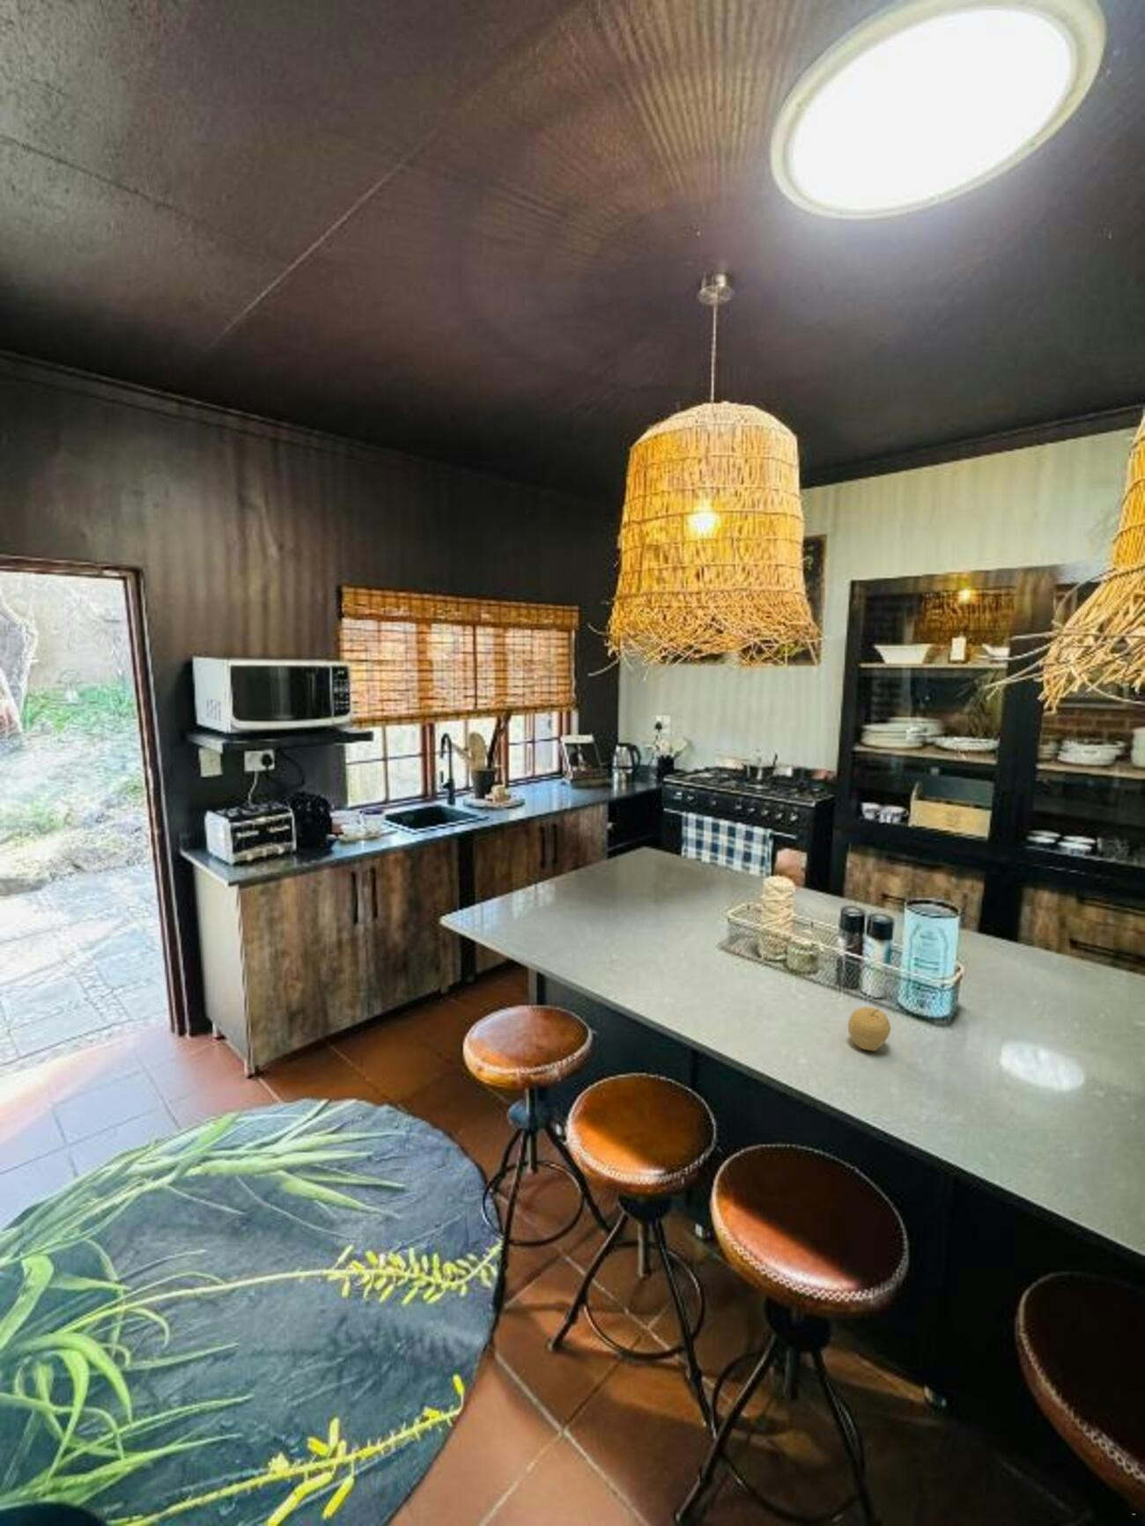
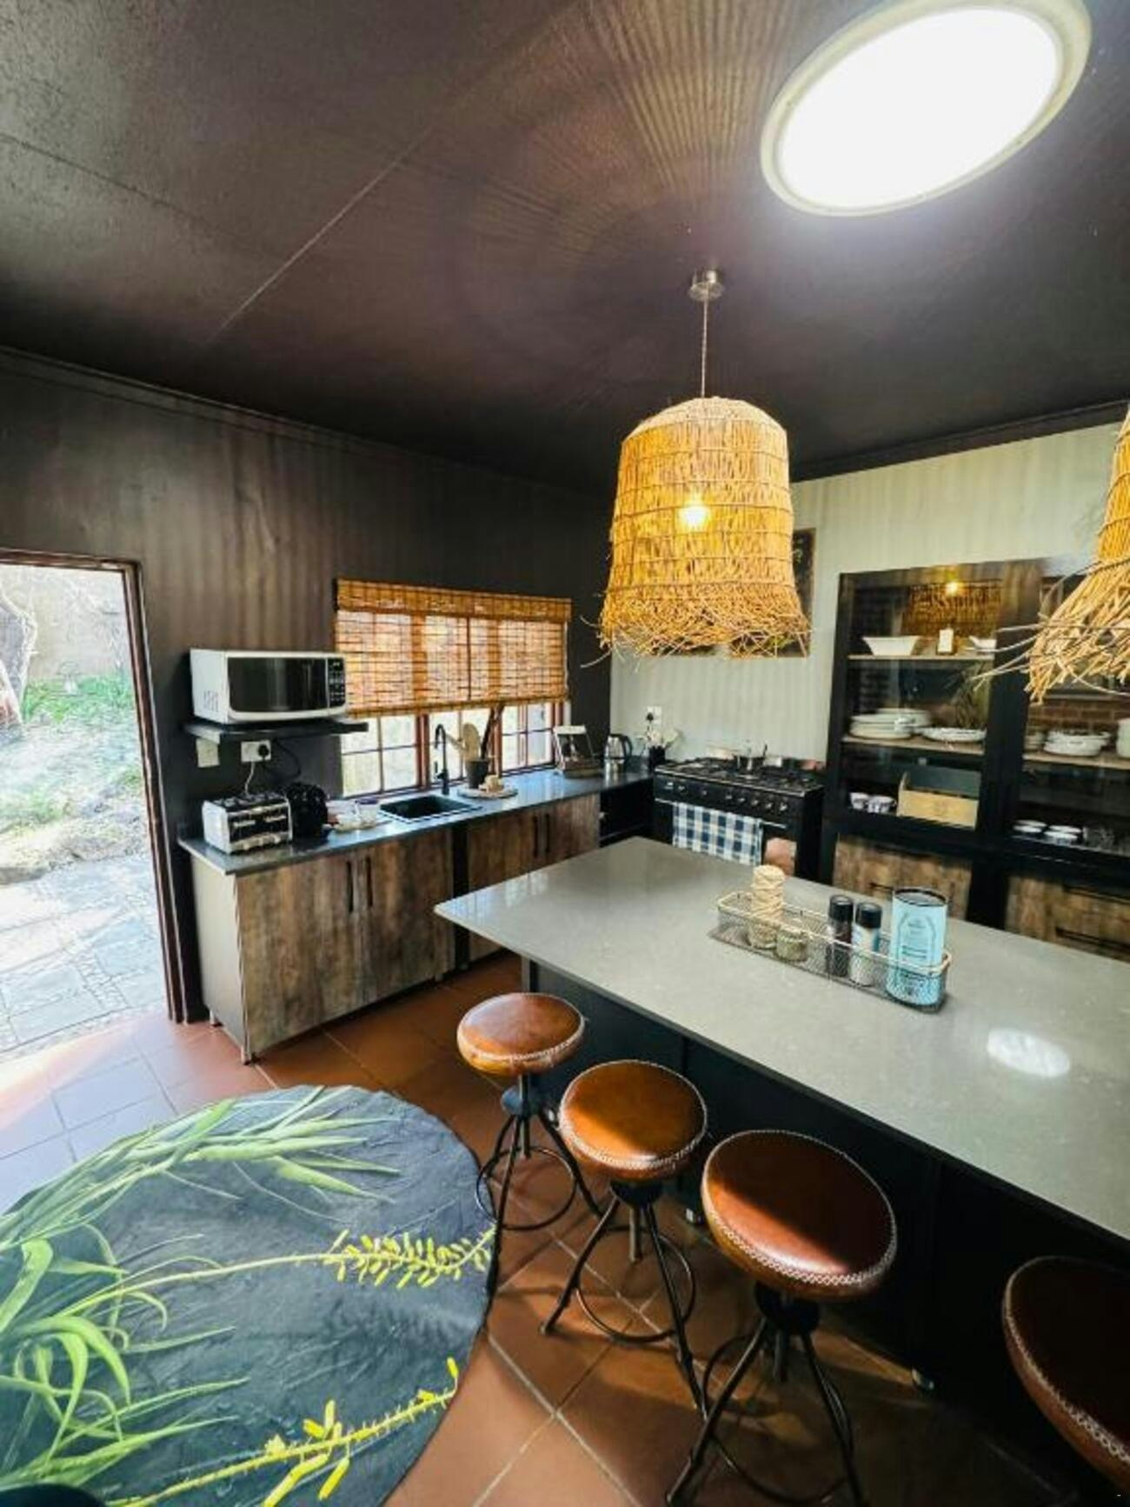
- fruit [847,1005,891,1051]
